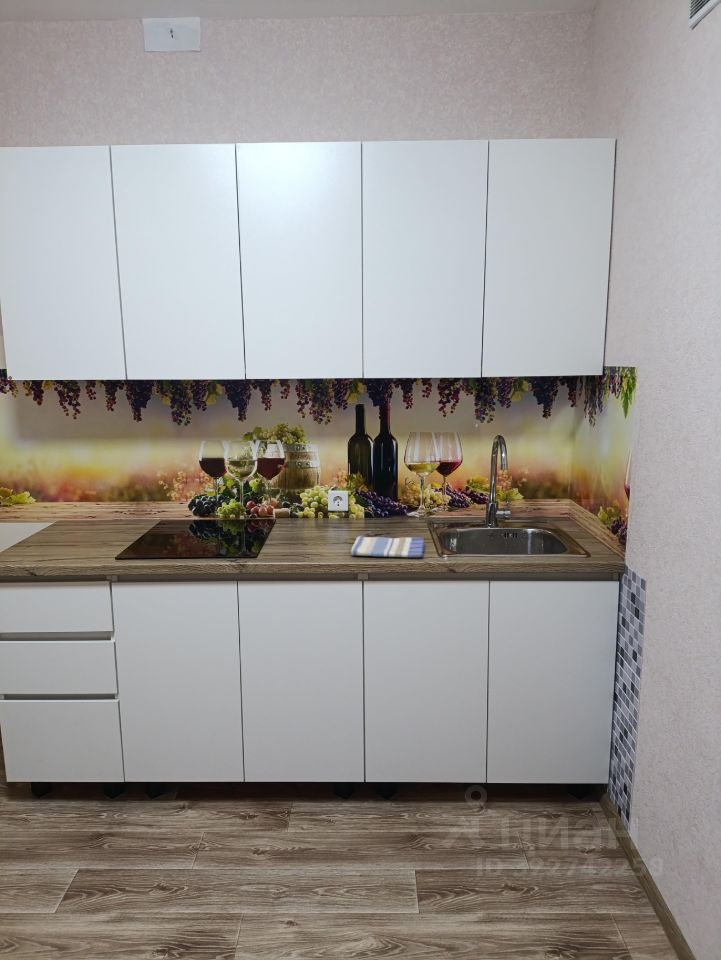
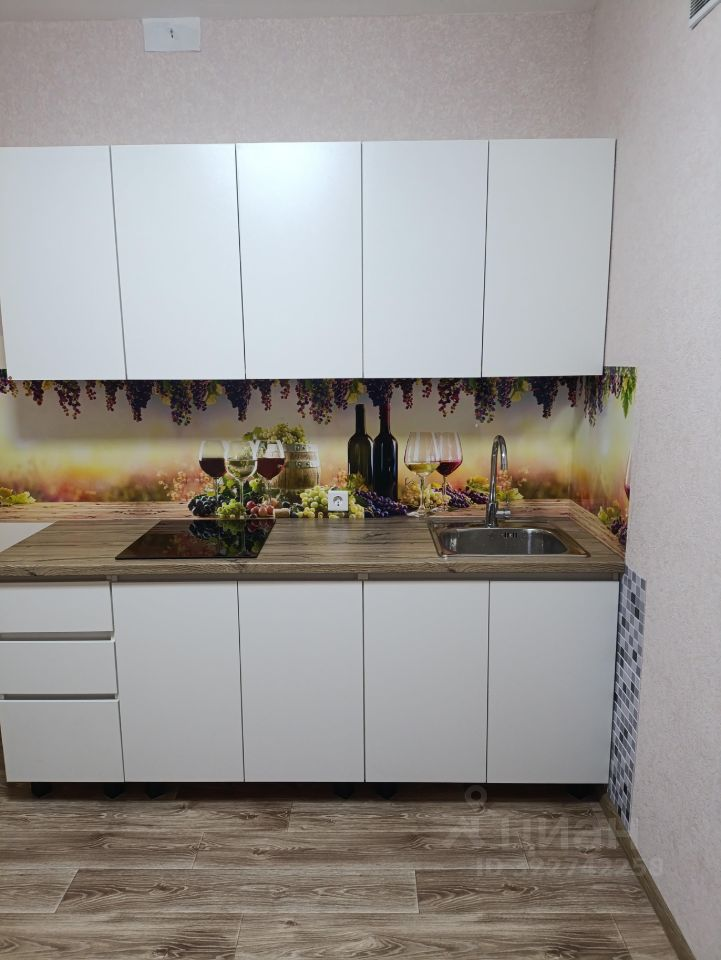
- dish towel [350,535,426,558]
